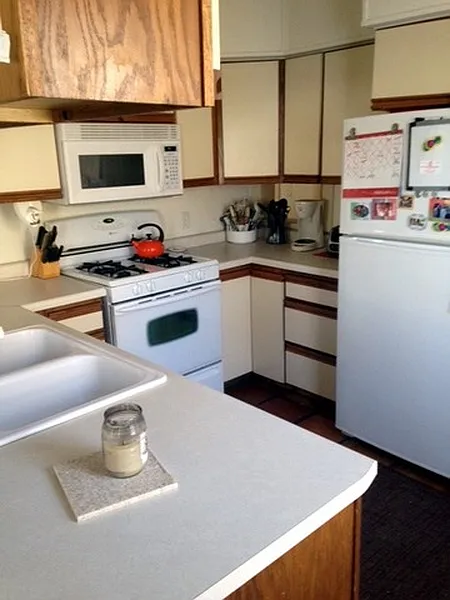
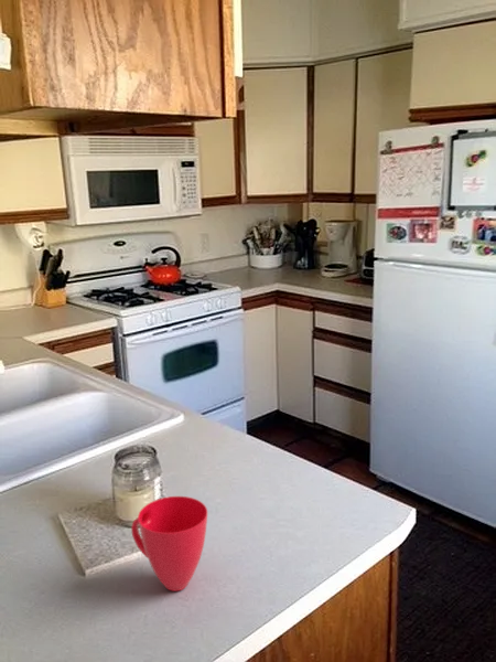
+ mug [130,495,208,592]
